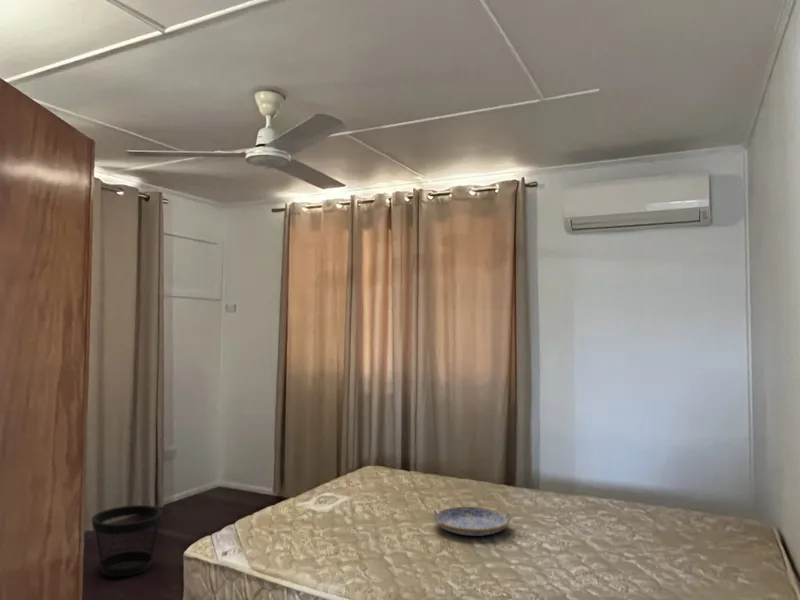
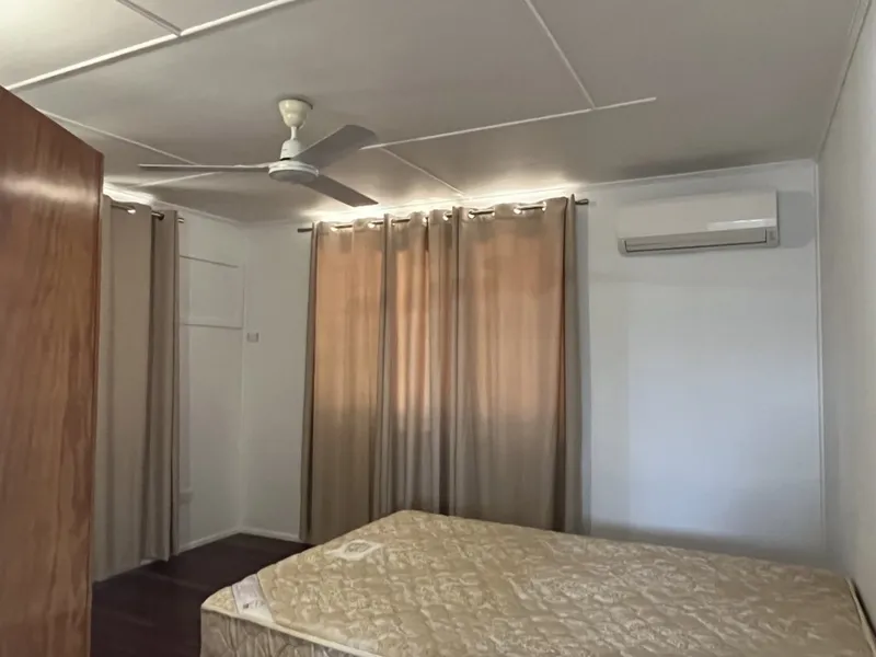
- serving tray [431,506,513,537]
- wastebasket [90,504,164,578]
